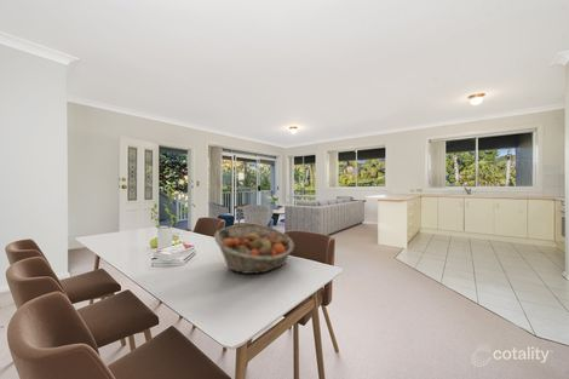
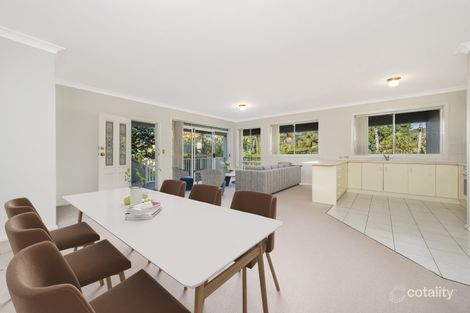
- fruit basket [213,223,295,275]
